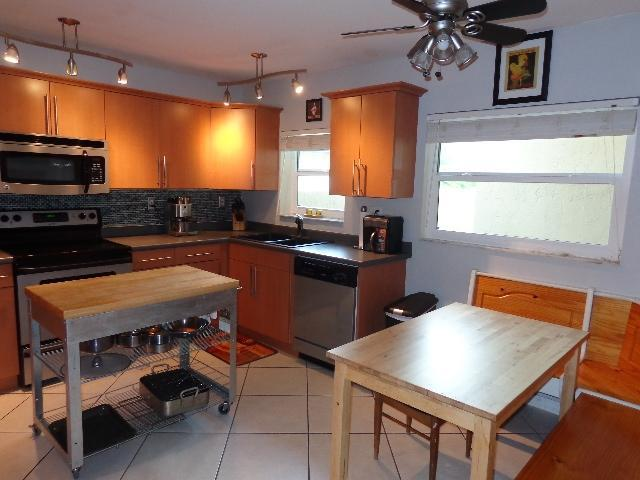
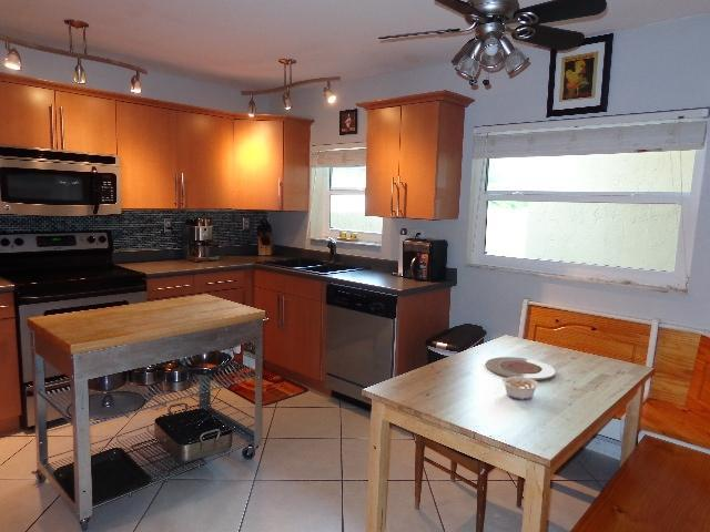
+ plate [485,356,557,381]
+ legume [495,377,540,400]
